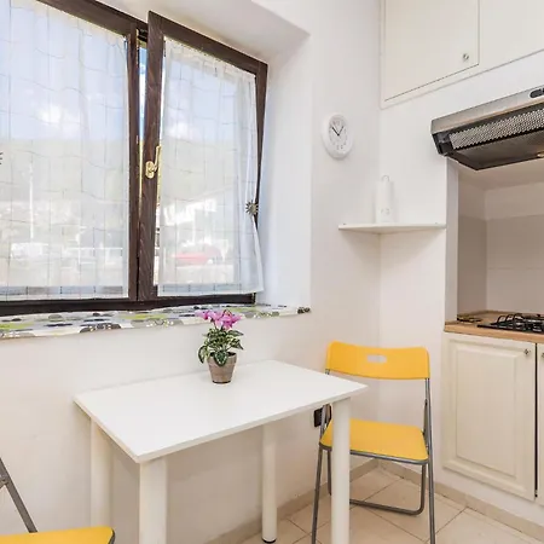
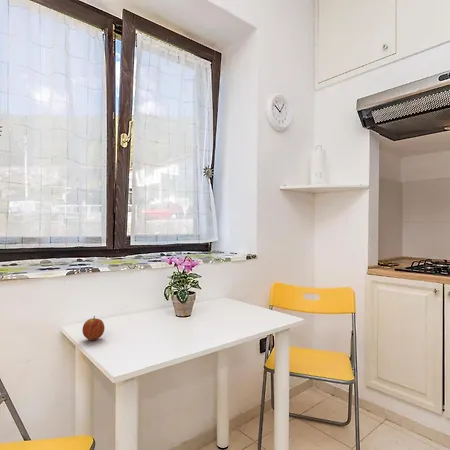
+ fruit [81,315,106,341]
